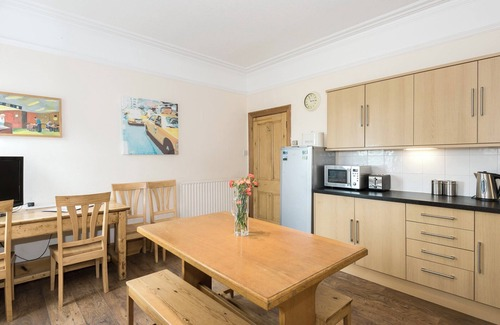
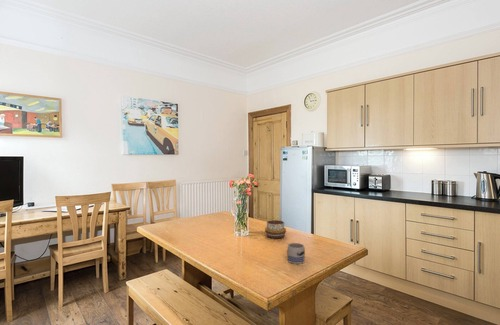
+ decorative bowl [264,219,287,239]
+ mug [286,242,306,265]
